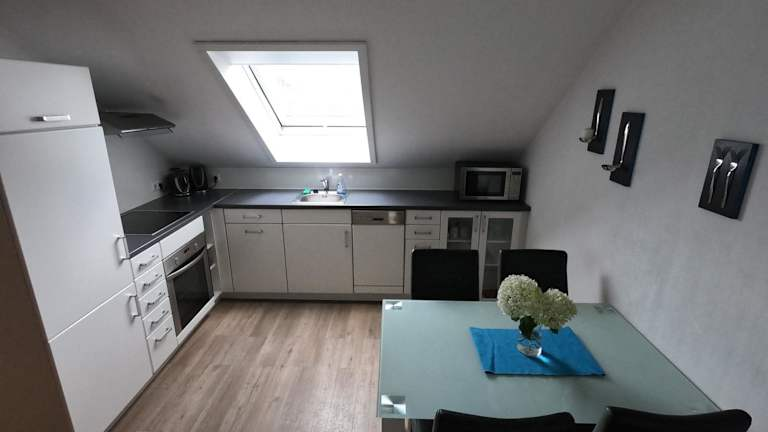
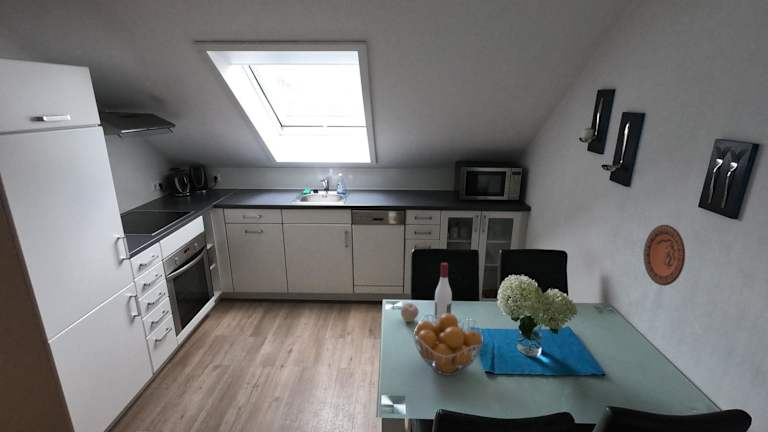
+ decorative plate [643,224,686,287]
+ fruit basket [412,313,484,377]
+ alcohol [433,262,453,323]
+ apple [400,302,420,323]
